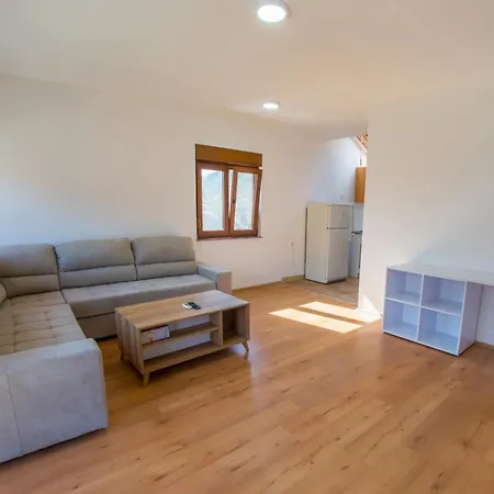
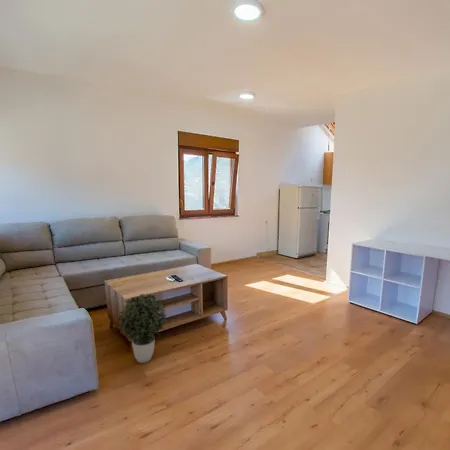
+ potted plant [116,293,168,364]
